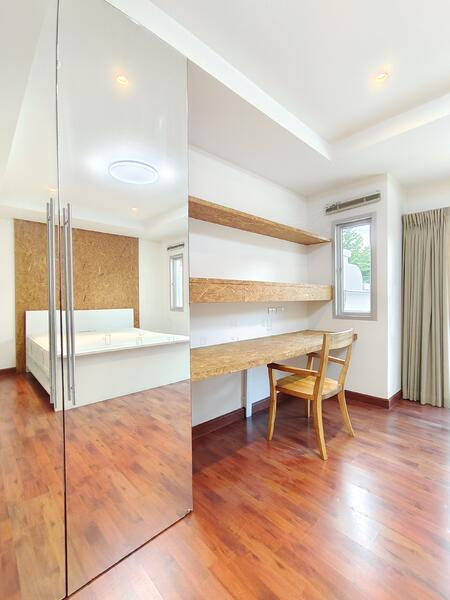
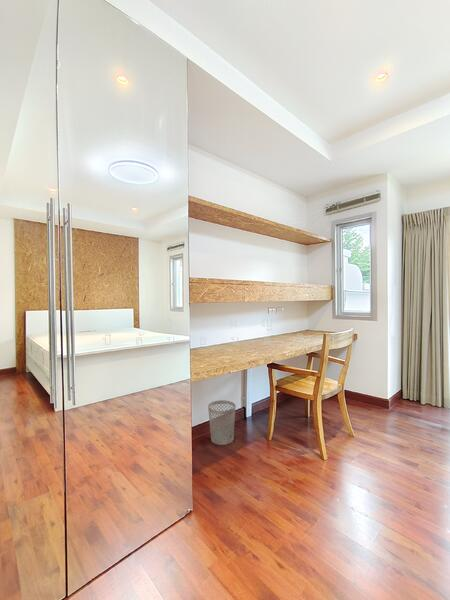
+ wastebasket [207,399,237,446]
